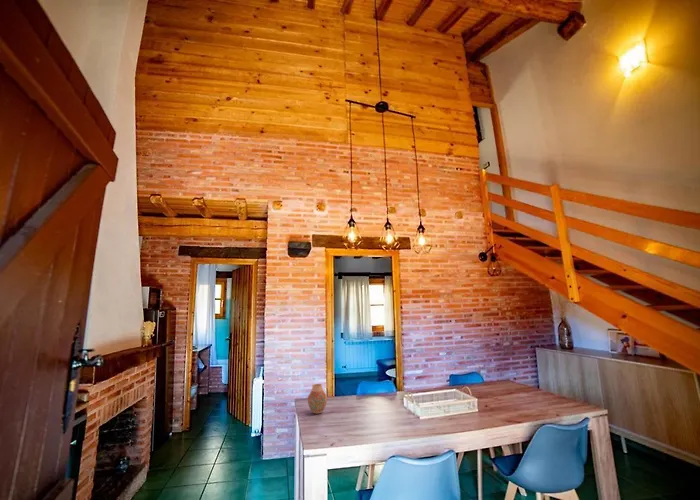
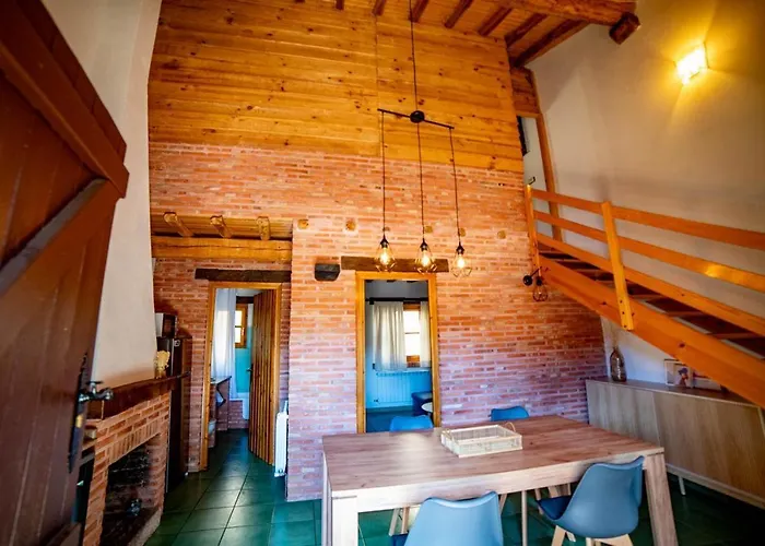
- vase [307,383,328,414]
